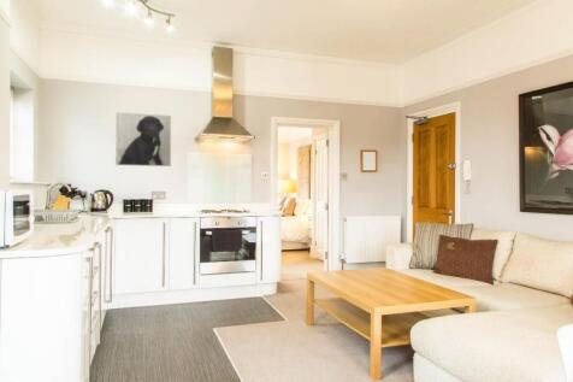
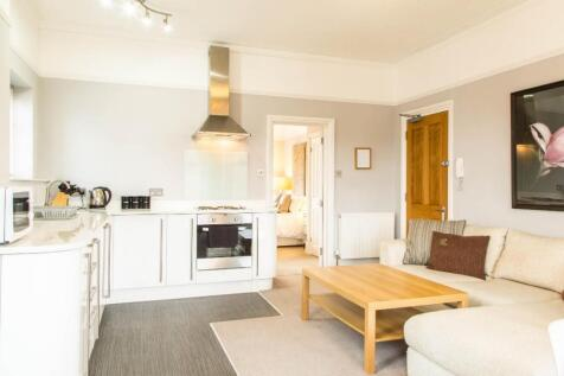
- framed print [114,111,172,168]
